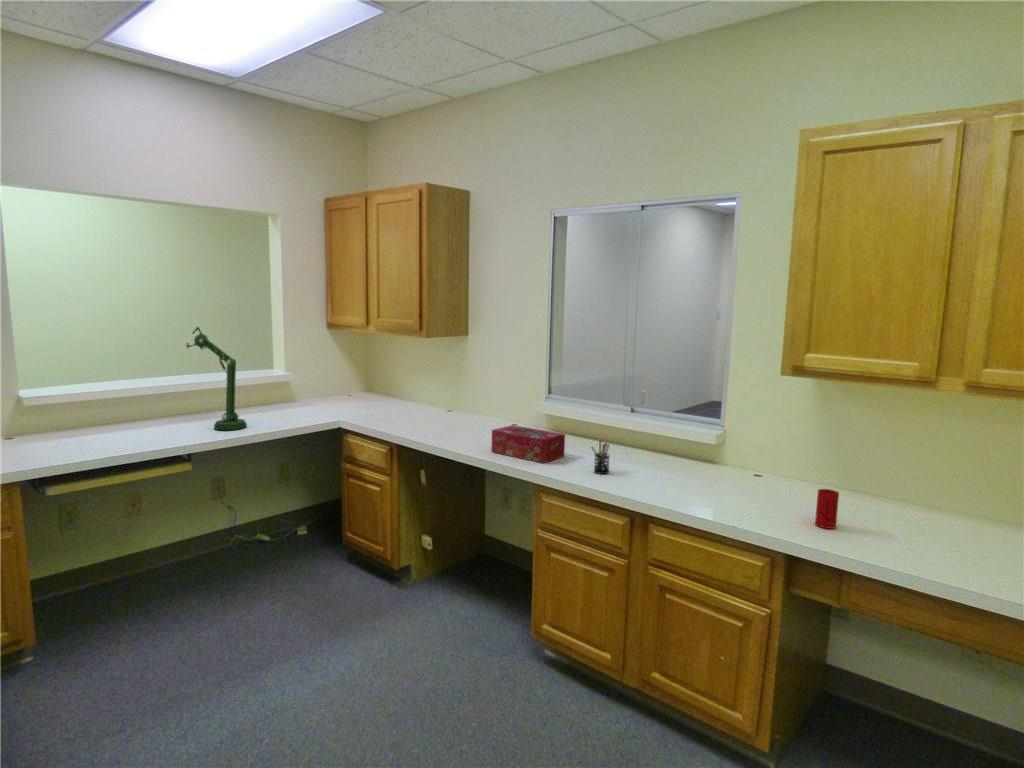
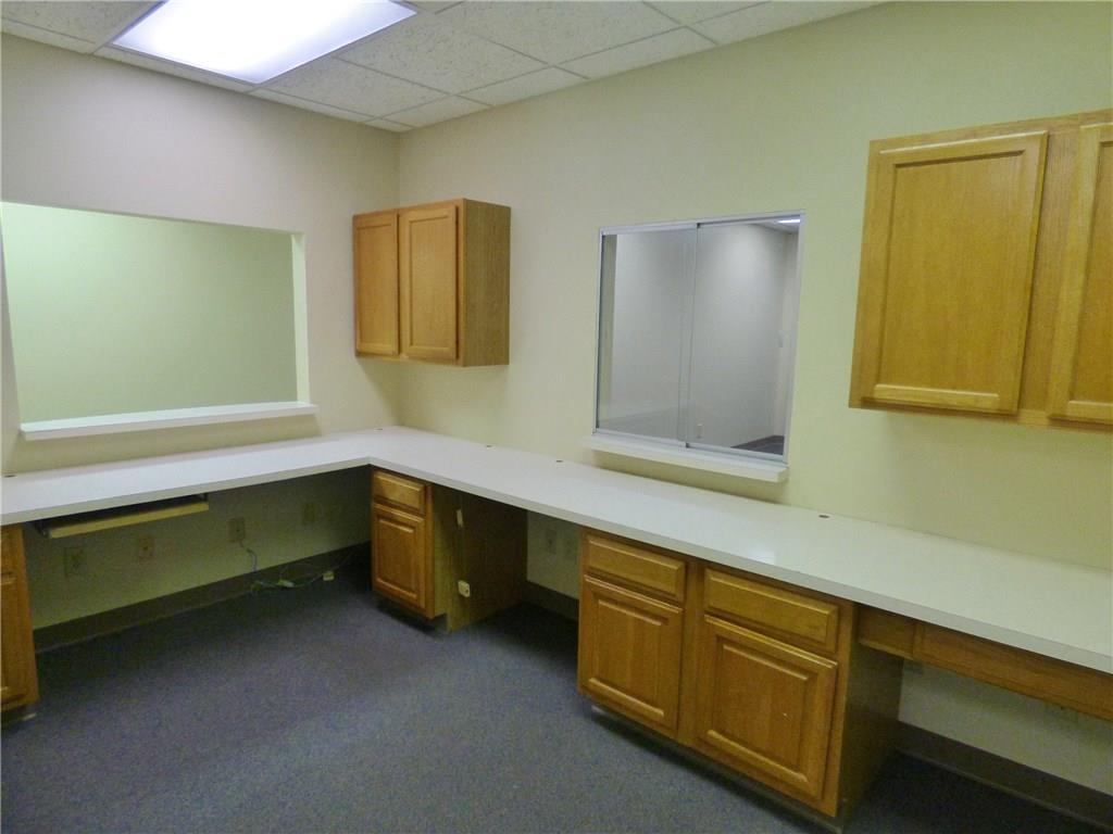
- pen holder [590,439,611,475]
- cup [814,488,840,530]
- tissue box [490,424,566,464]
- desk lamp [185,326,248,431]
